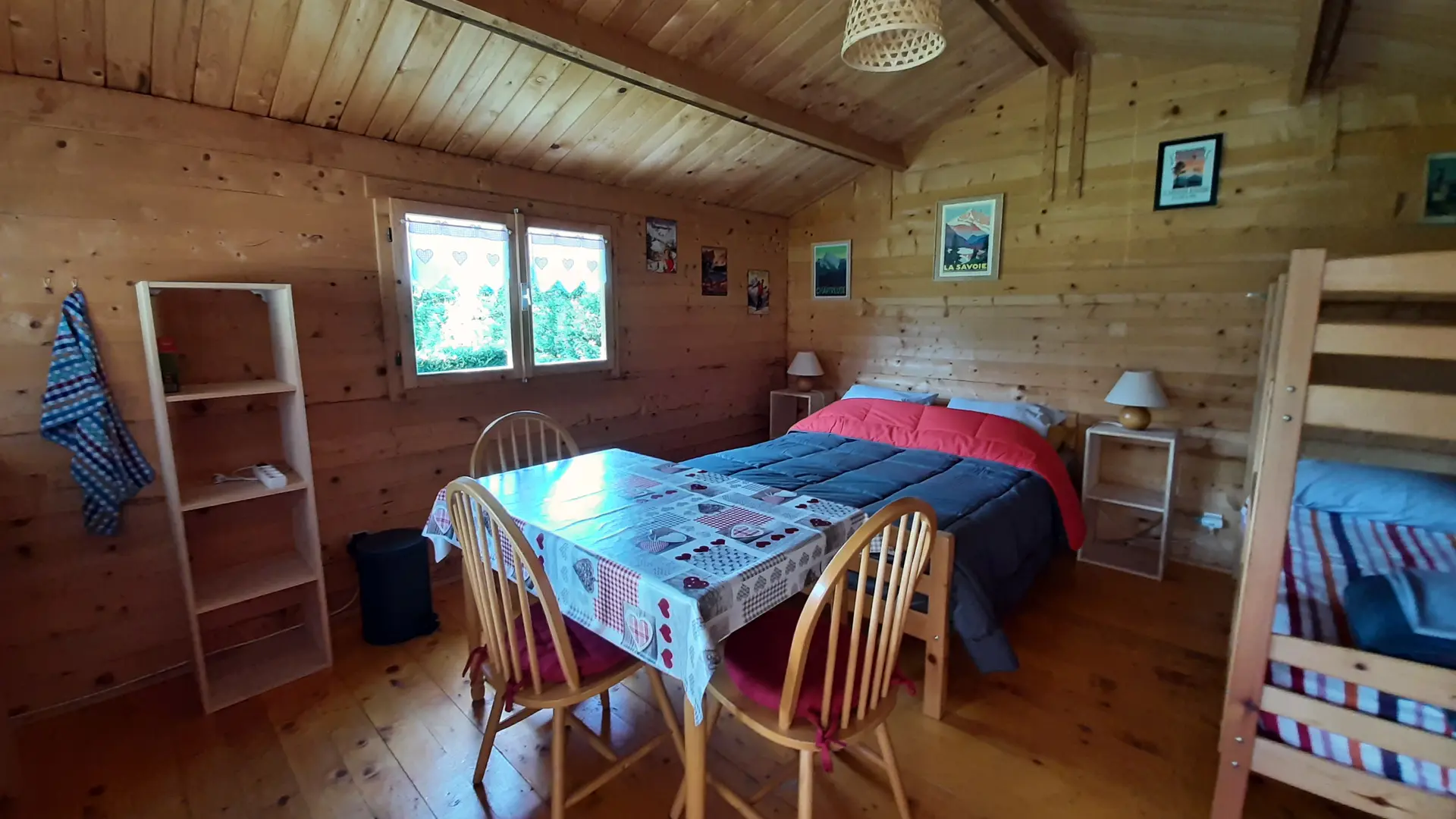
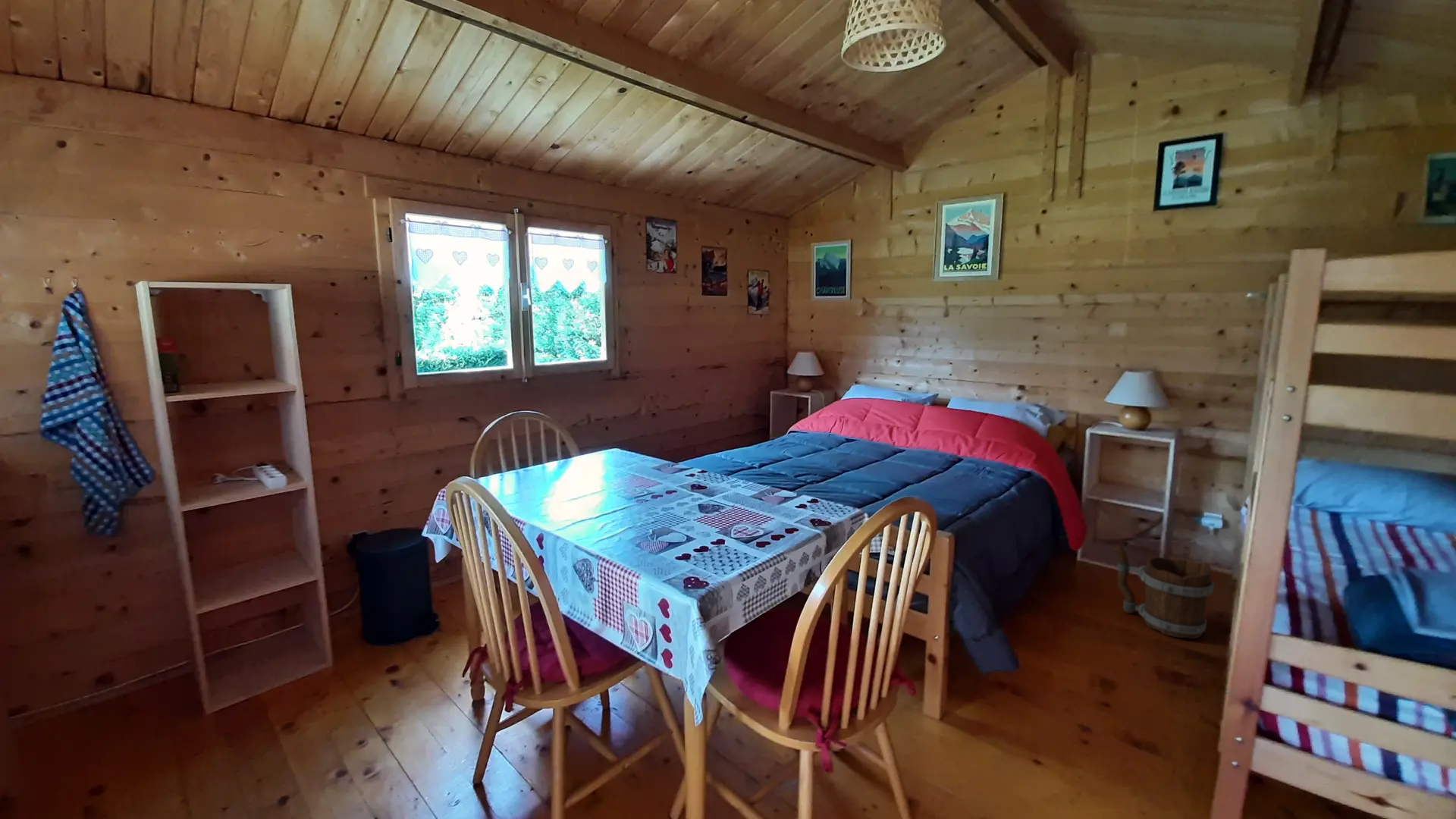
+ bucket [1112,544,1215,639]
